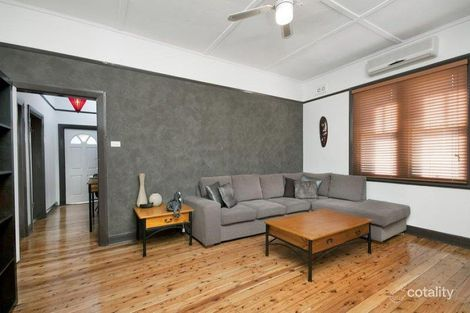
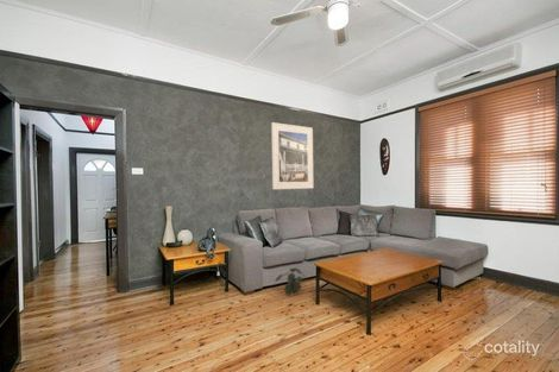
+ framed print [270,121,315,190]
+ potted plant [275,267,307,296]
